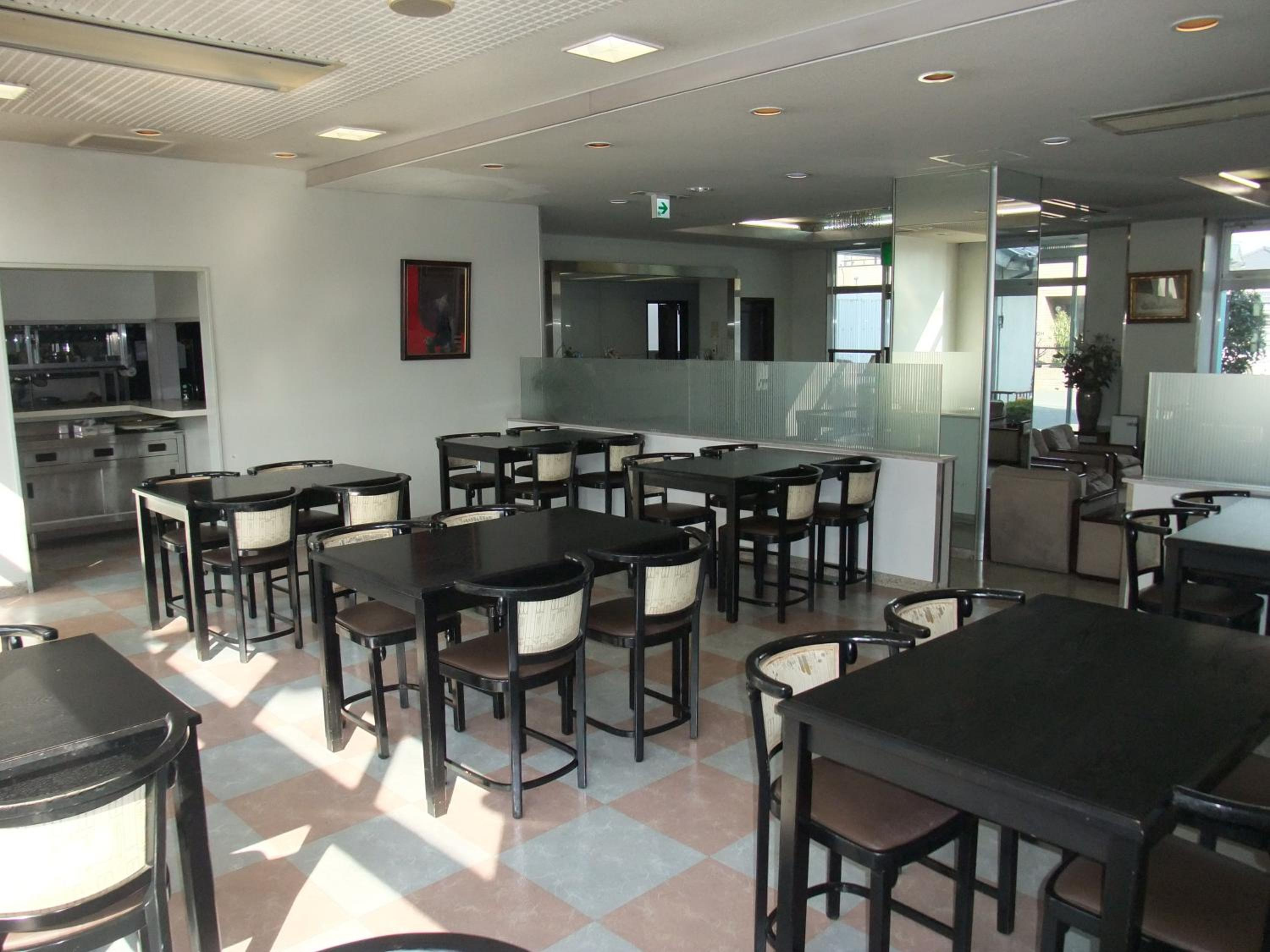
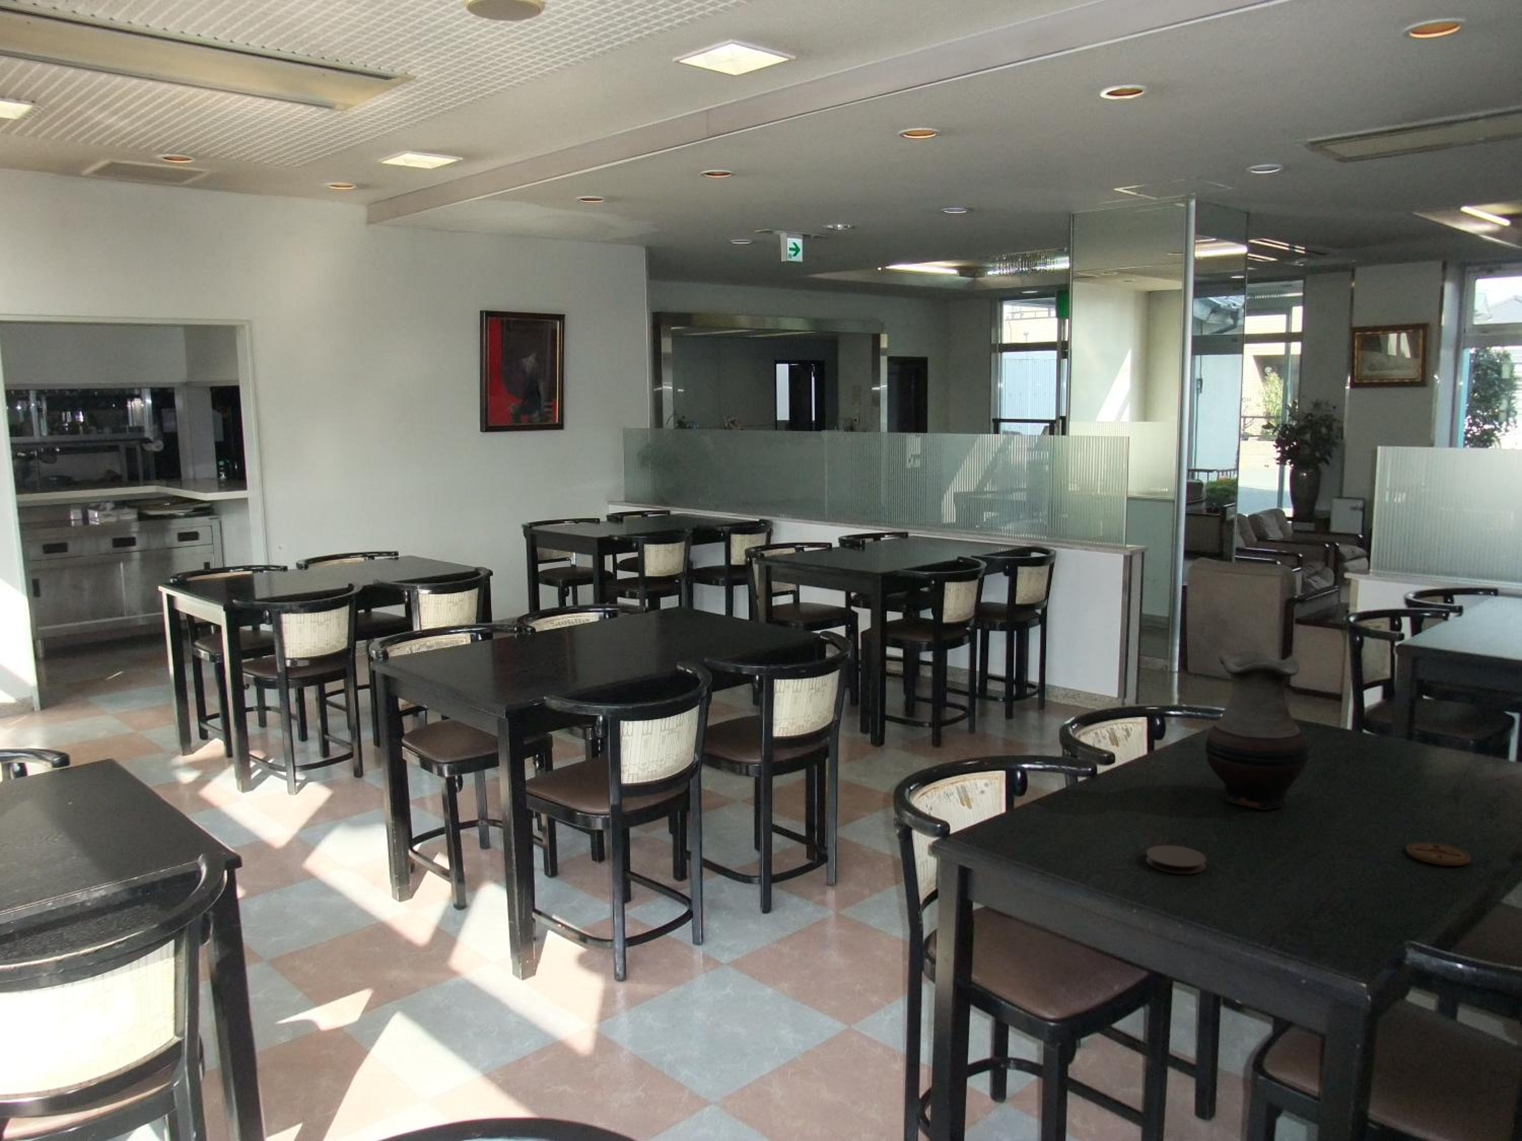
+ coaster [1146,845,1207,874]
+ coaster [1406,841,1470,867]
+ vase [1204,650,1309,810]
